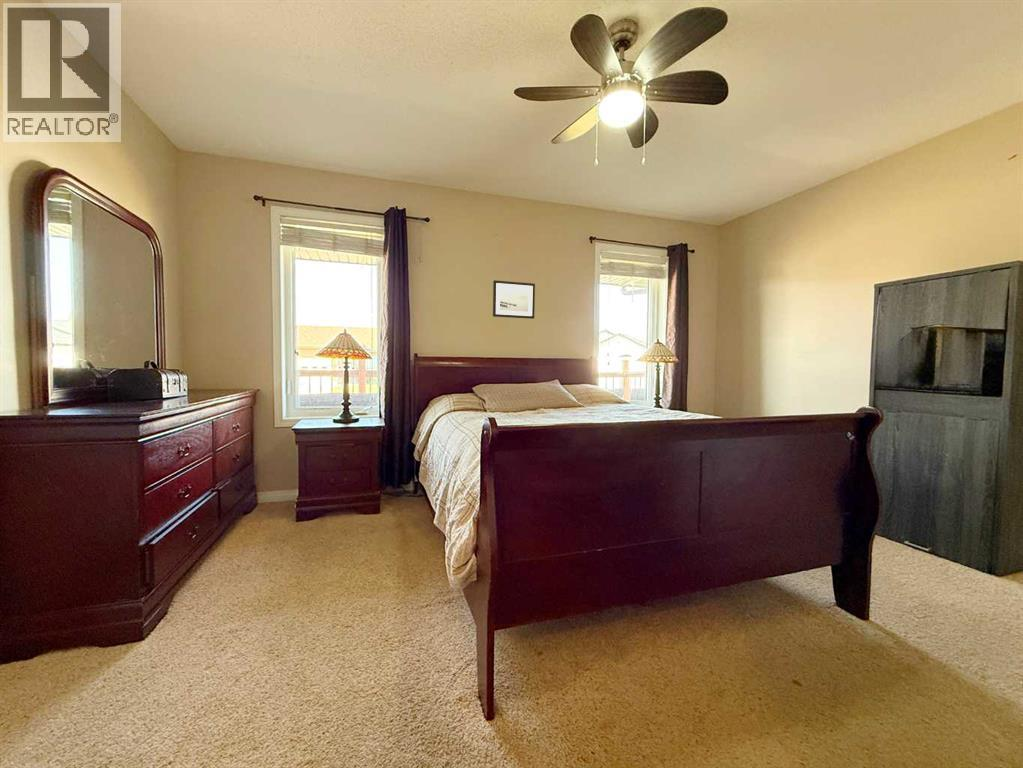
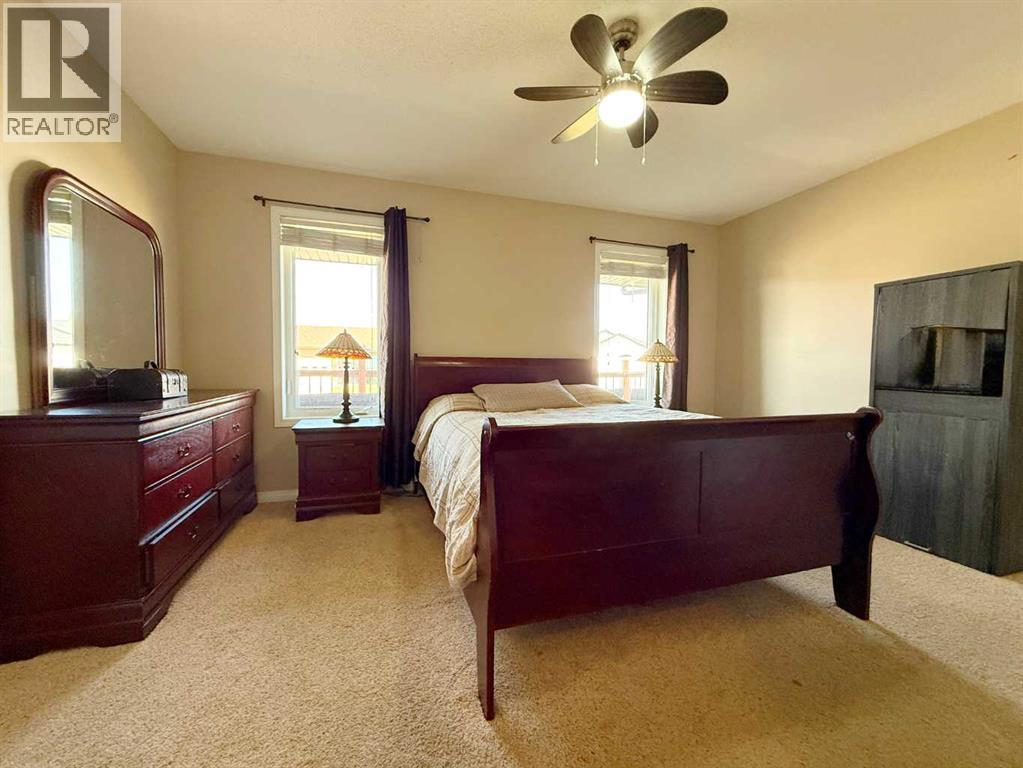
- wall art [492,279,536,320]
